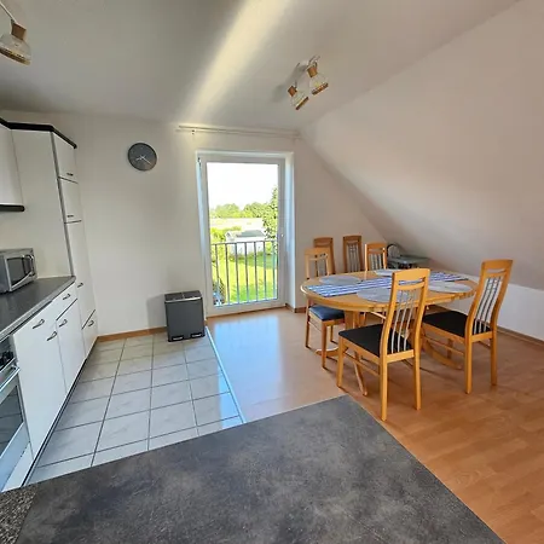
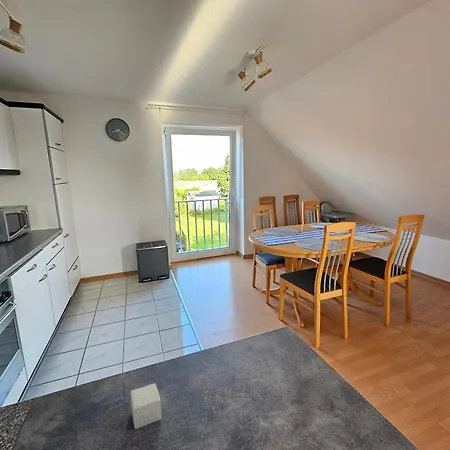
+ small box [129,382,162,430]
